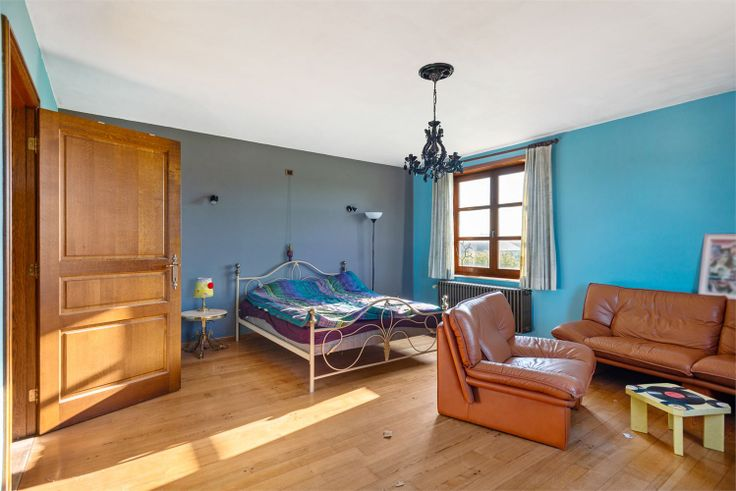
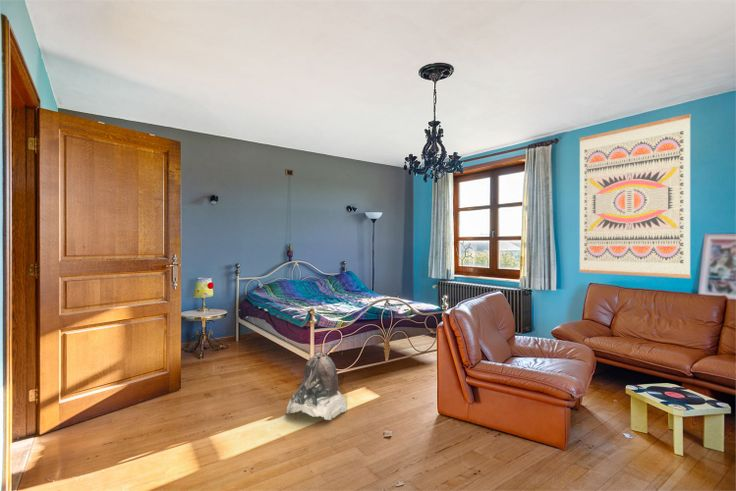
+ backpack [285,351,348,421]
+ wall art [578,113,692,279]
